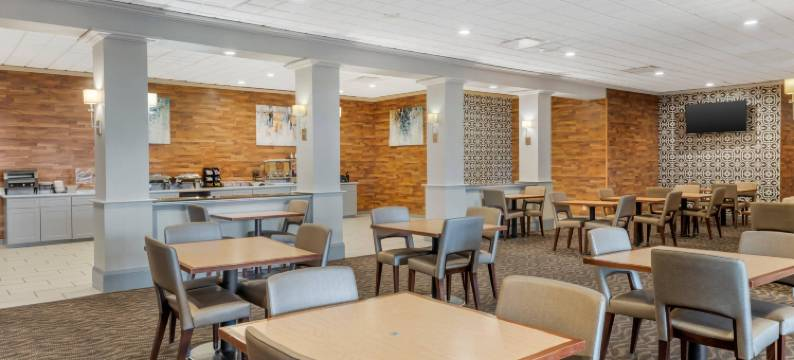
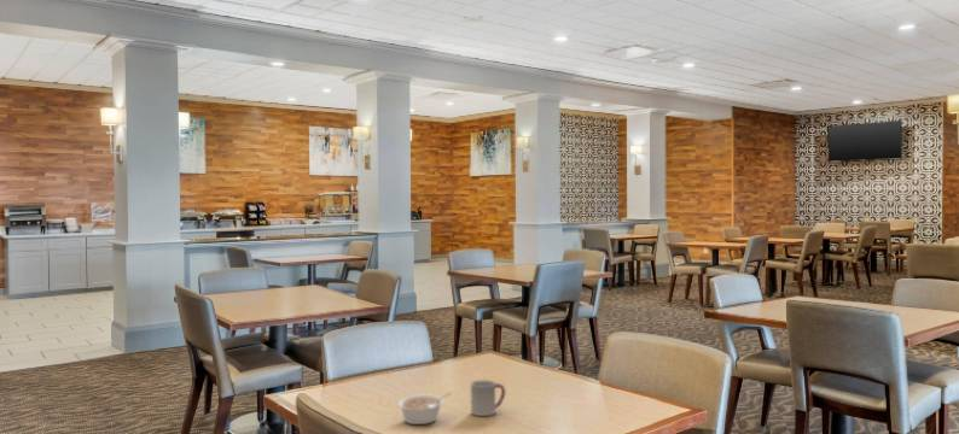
+ legume [396,392,453,426]
+ cup [470,379,506,417]
